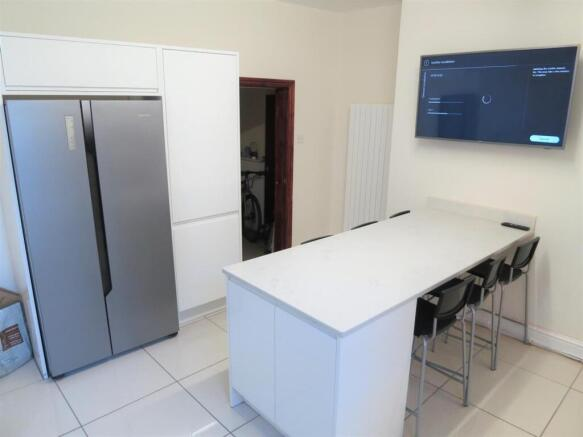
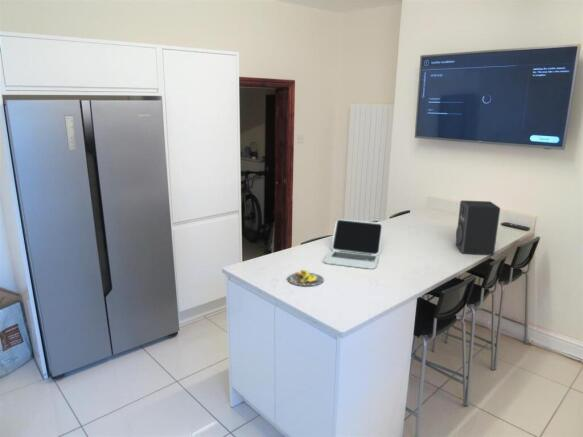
+ laptop [323,218,384,270]
+ speaker [455,199,501,257]
+ banana [286,269,325,287]
